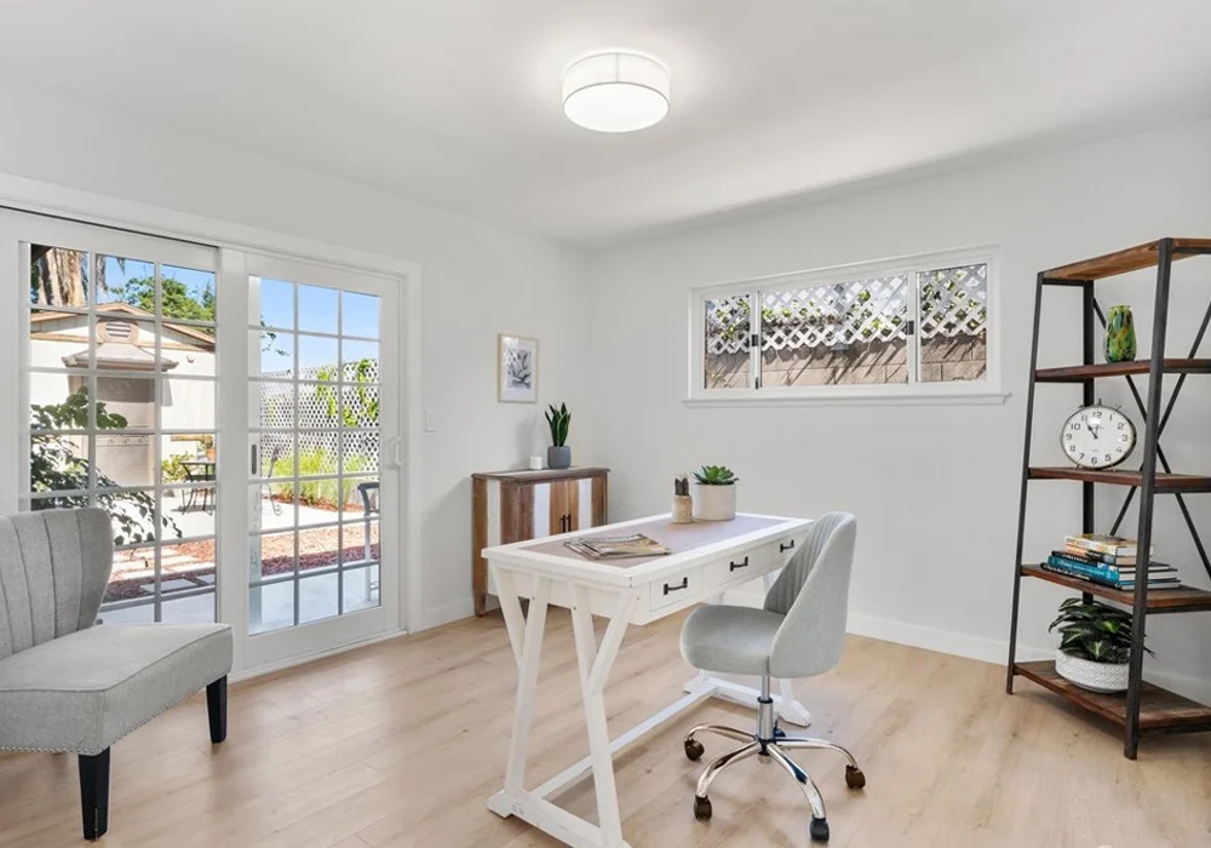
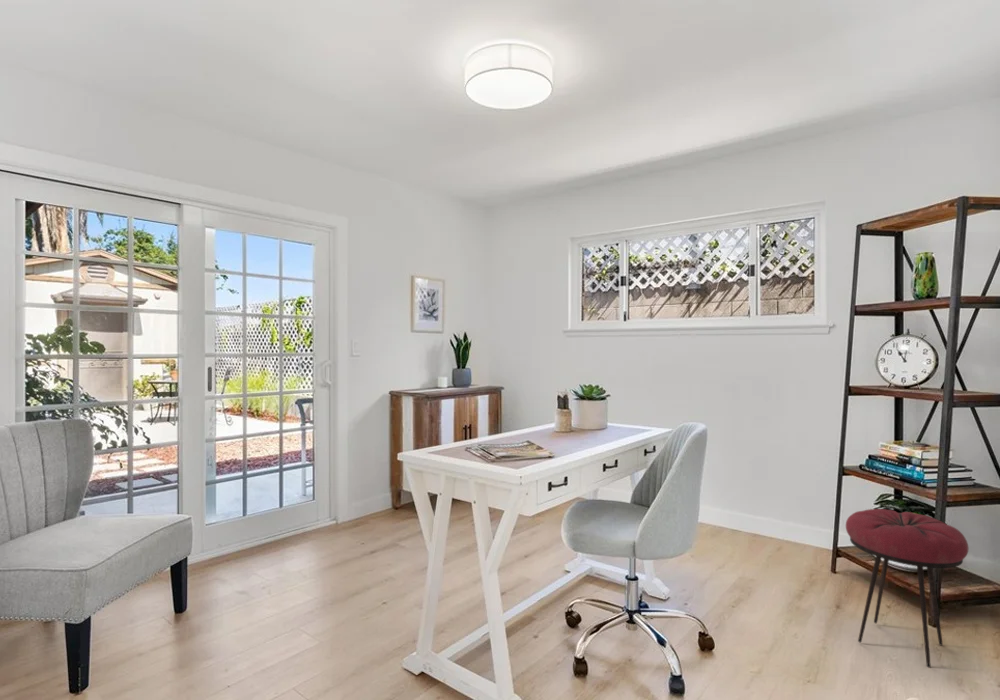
+ stool [845,508,969,669]
